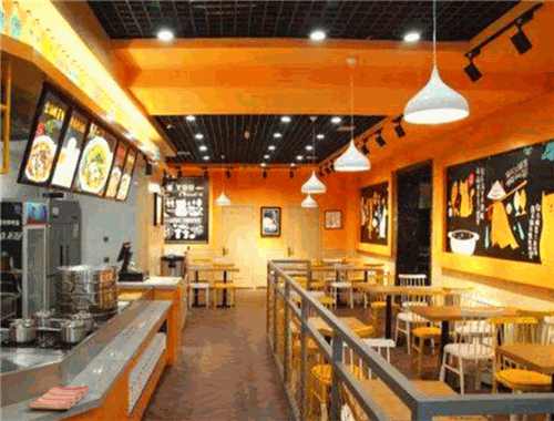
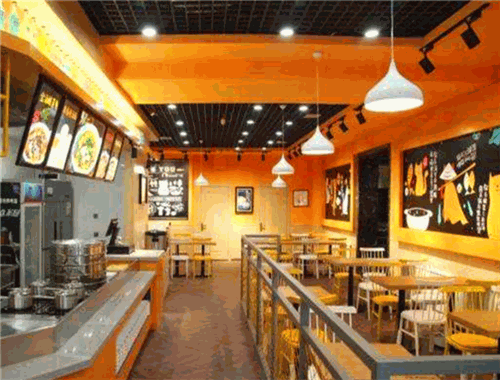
- dish towel [29,384,90,411]
